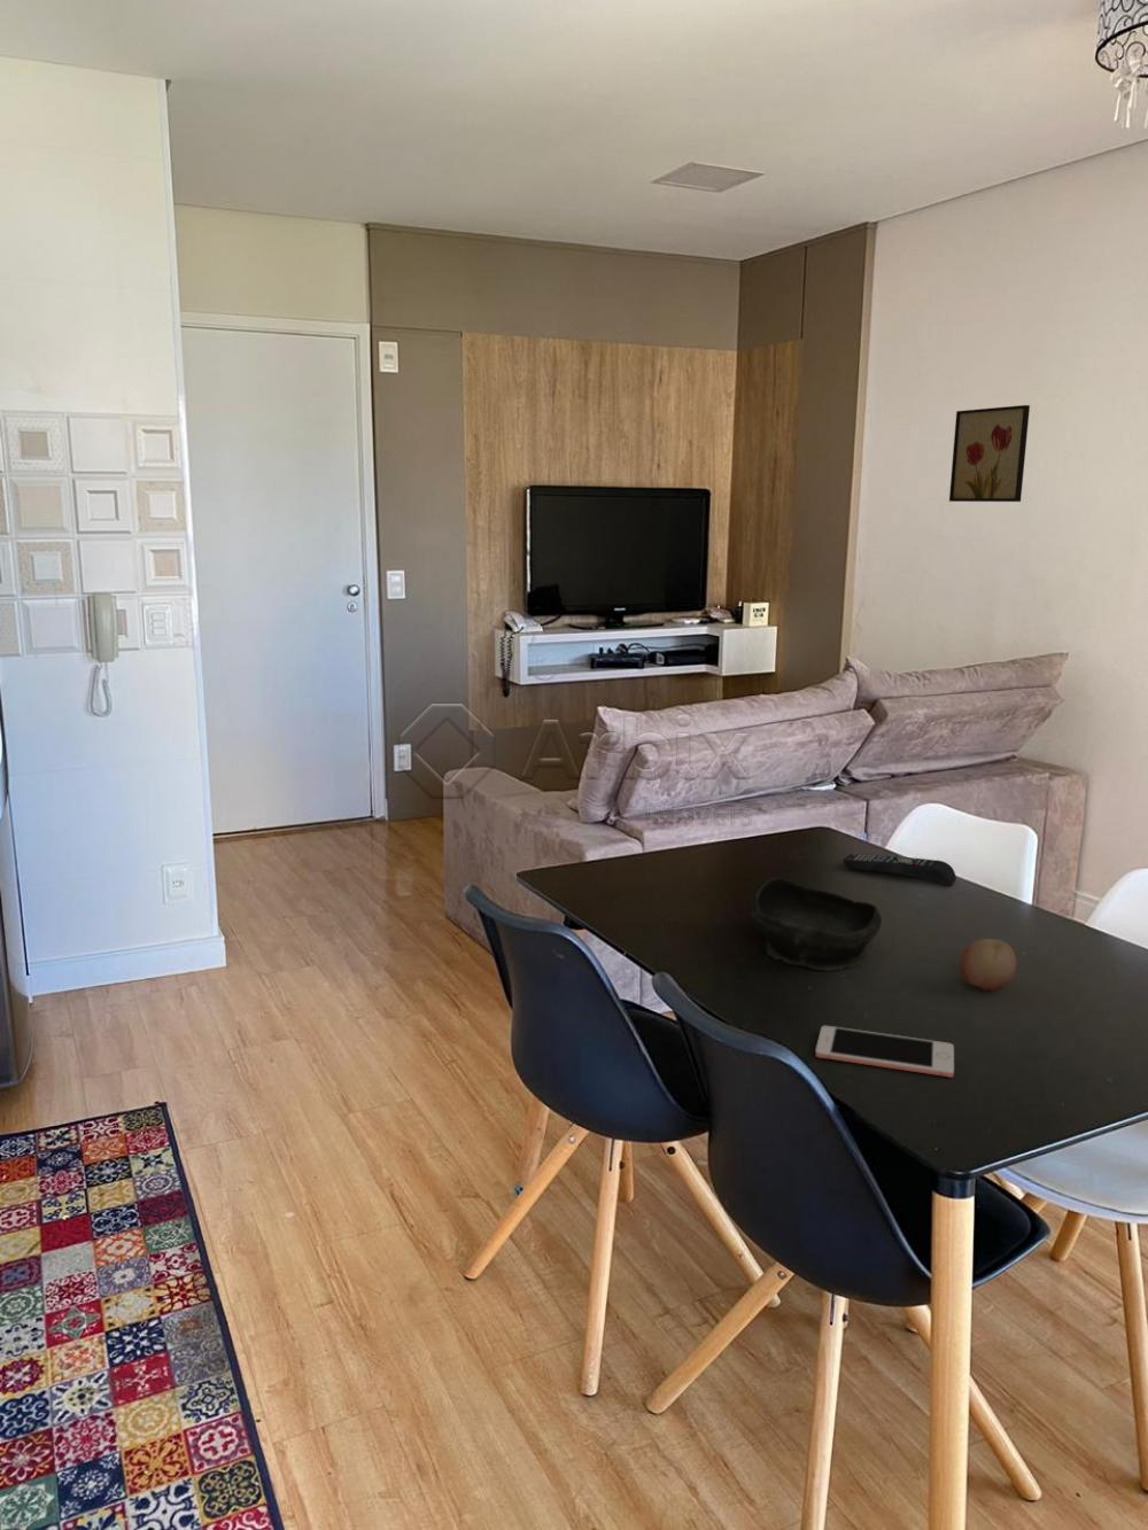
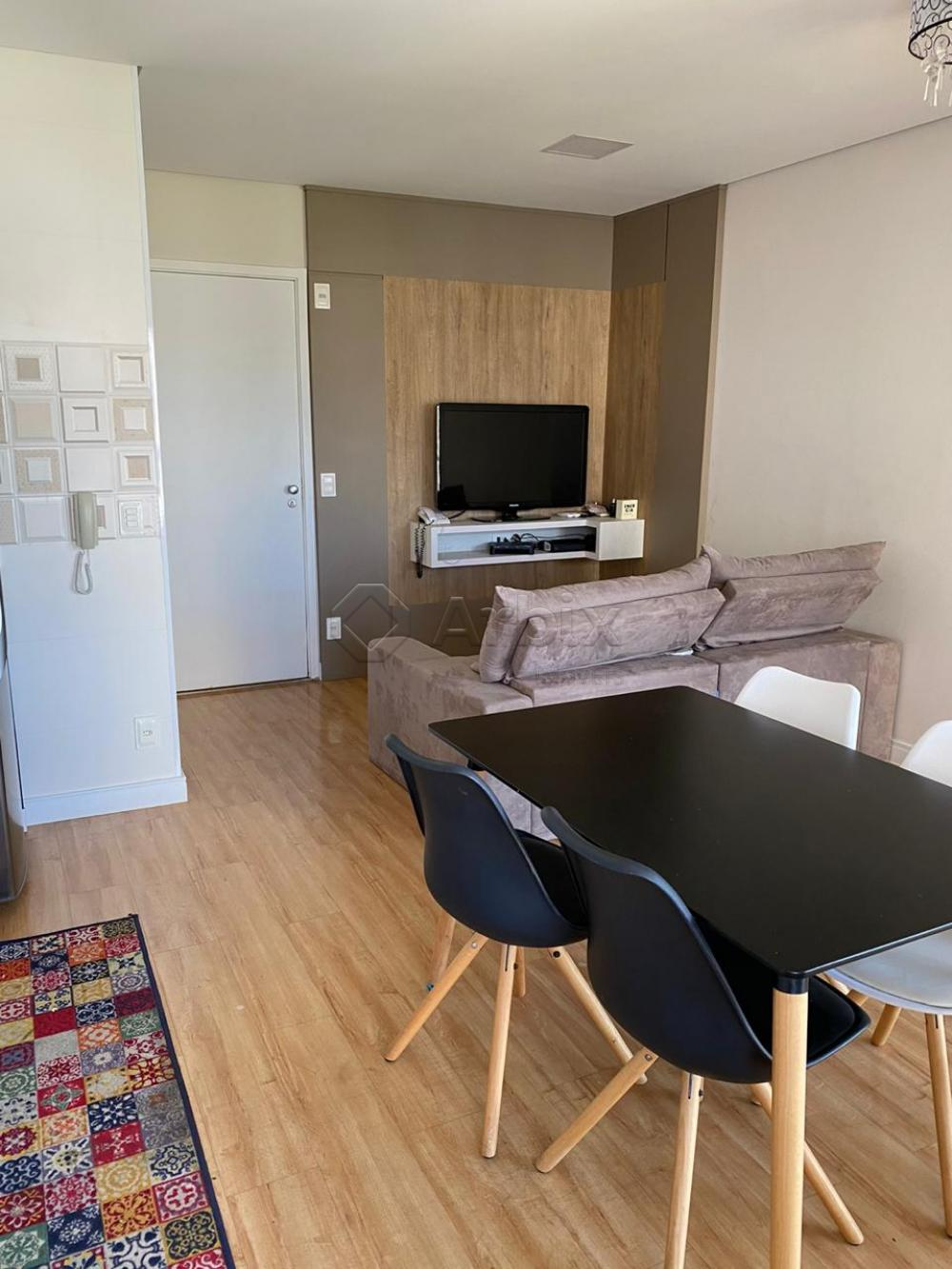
- remote control [843,852,957,887]
- bowl [750,877,883,972]
- cell phone [814,1025,955,1079]
- wall art [948,404,1031,503]
- fruit [959,938,1018,992]
